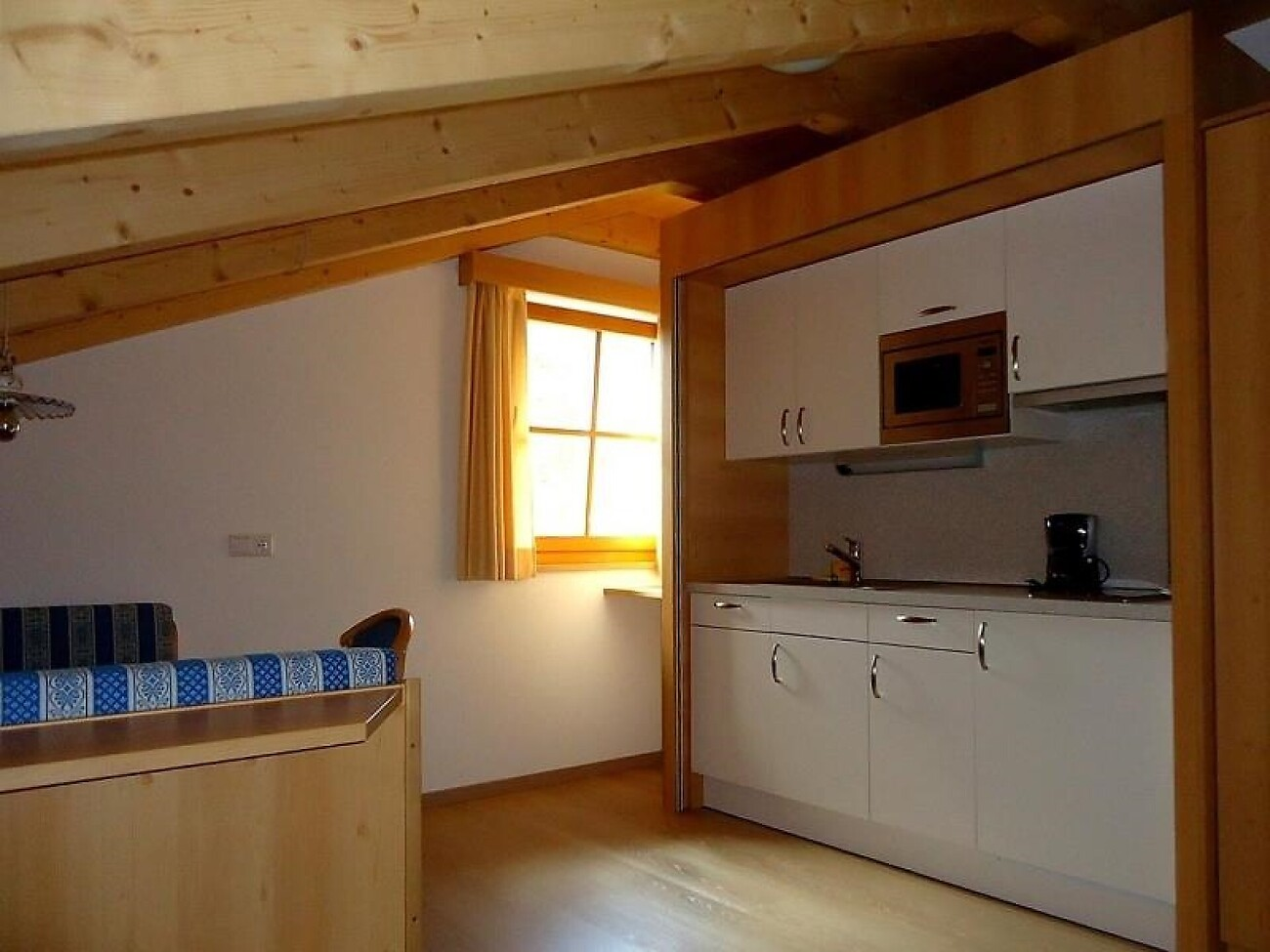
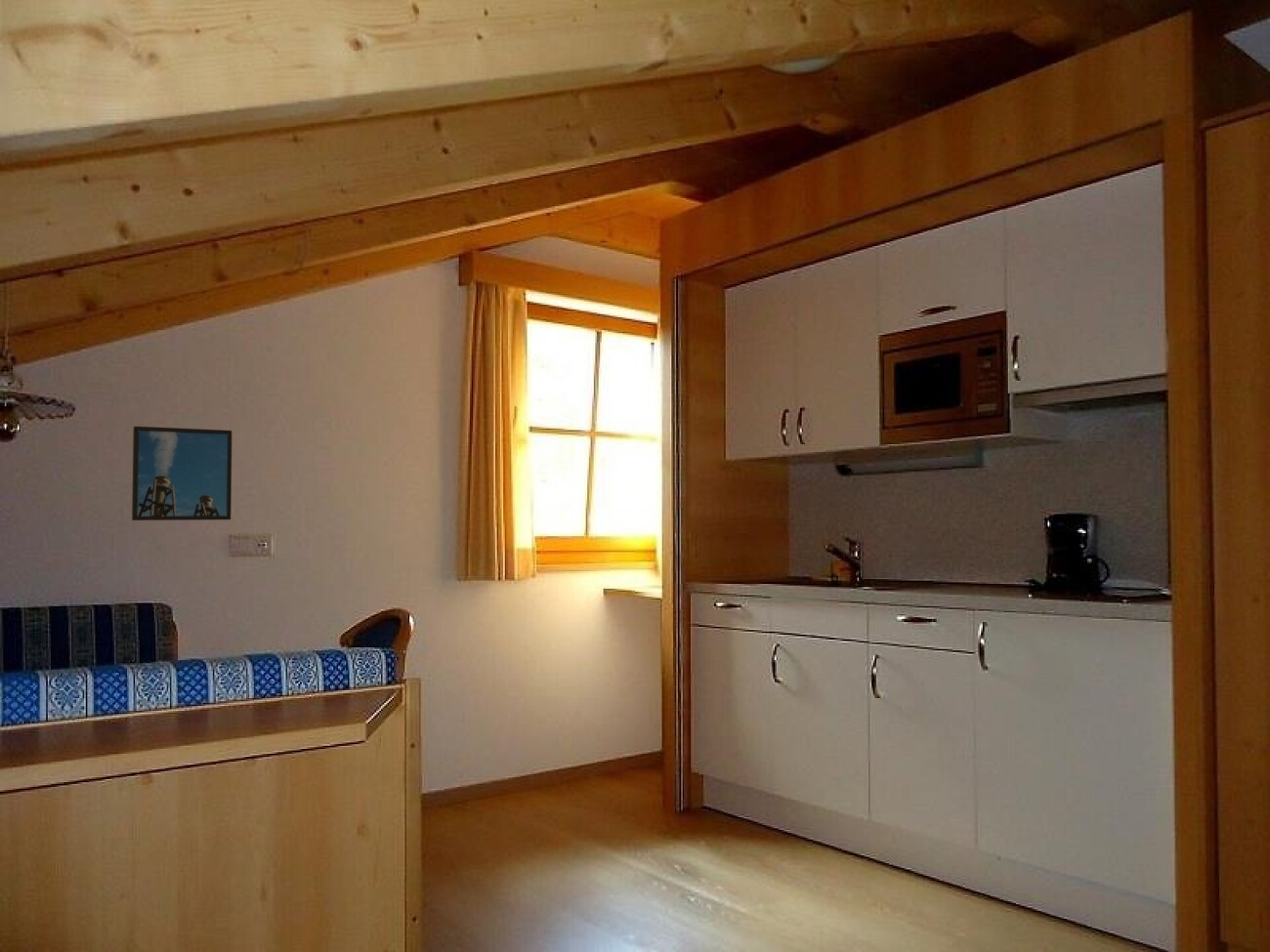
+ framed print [131,426,233,521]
